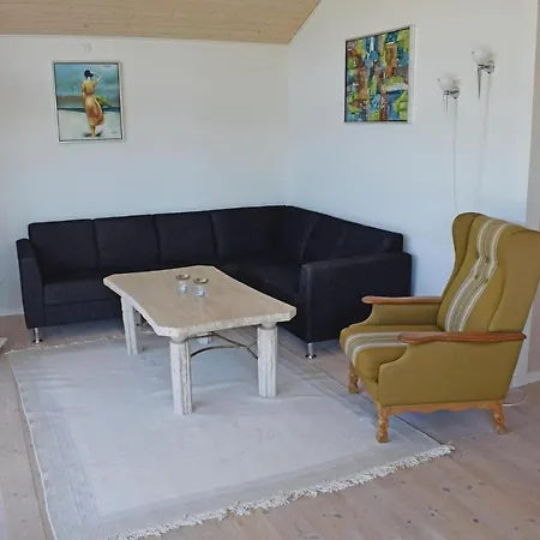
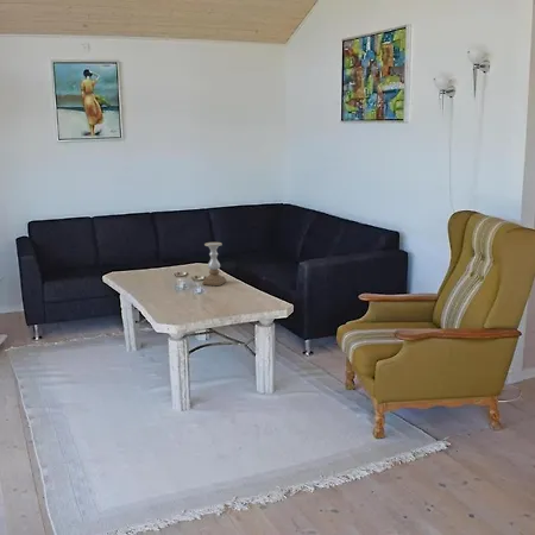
+ candle holder [201,241,227,287]
